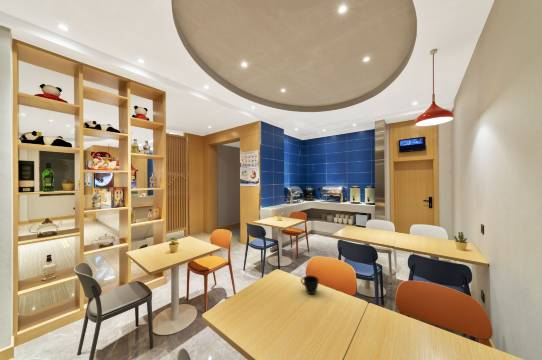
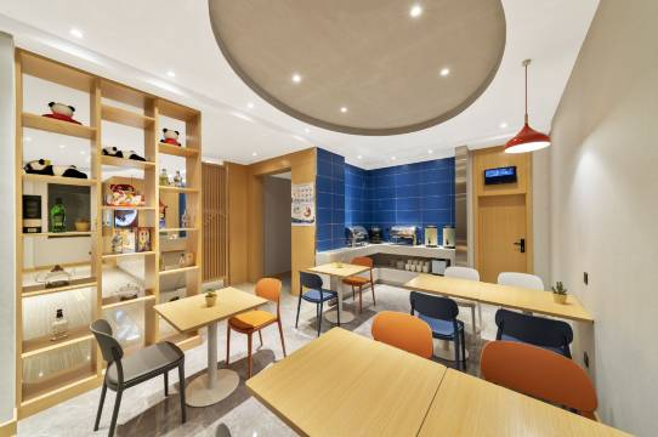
- cup [300,275,320,295]
